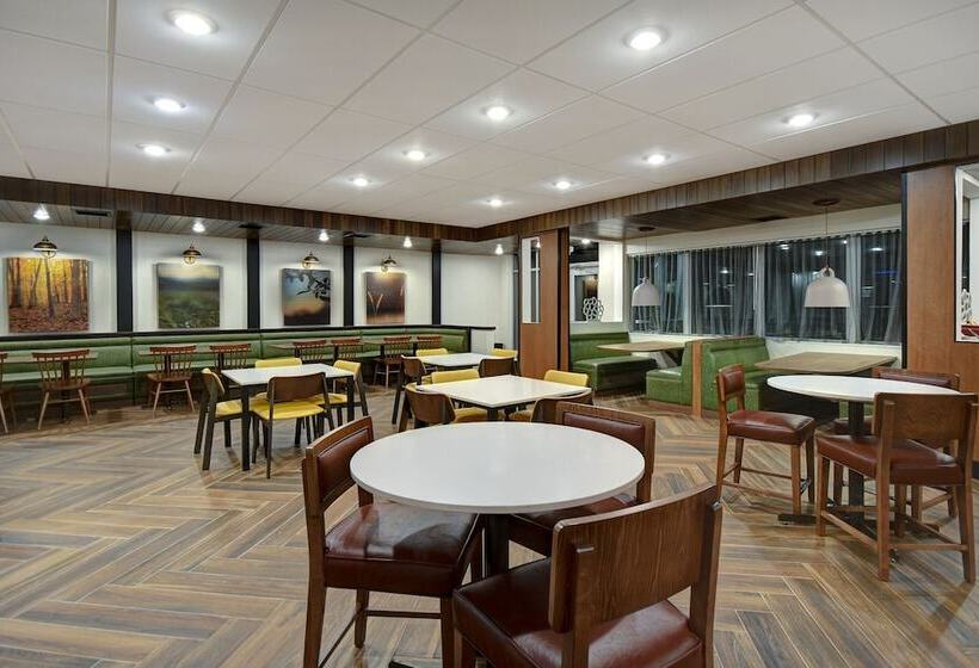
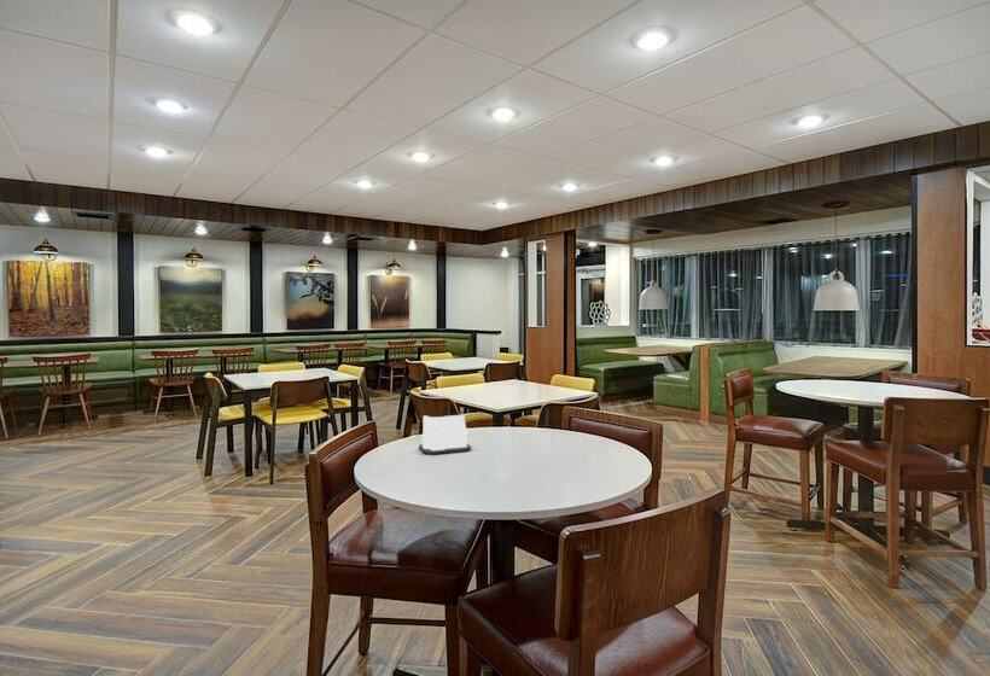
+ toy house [418,414,472,455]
